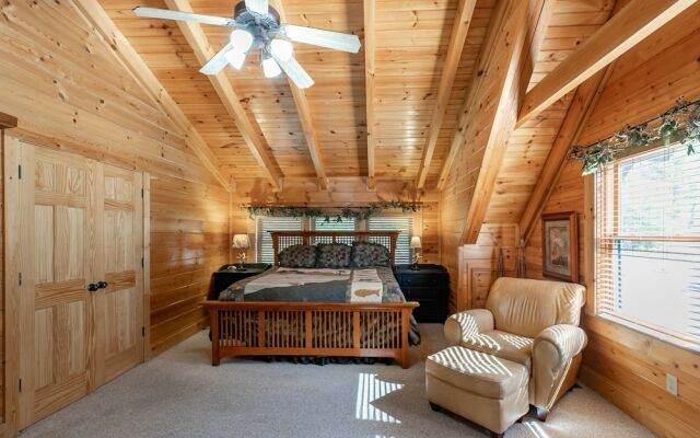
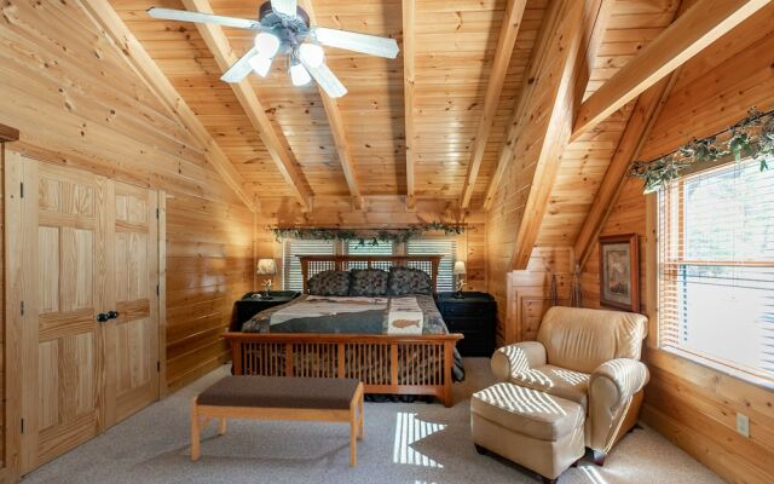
+ bench [191,374,364,468]
